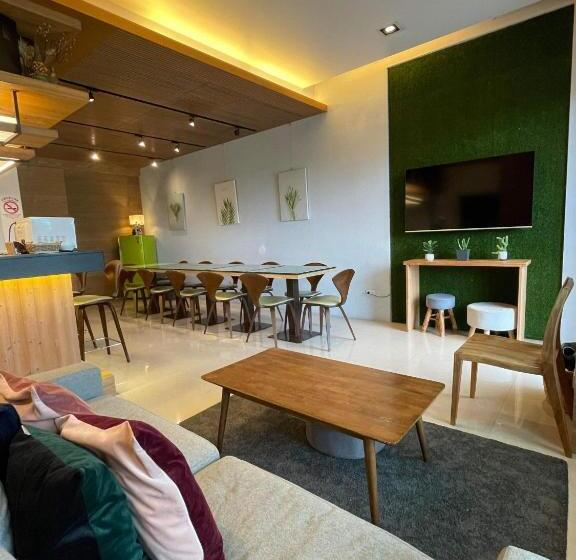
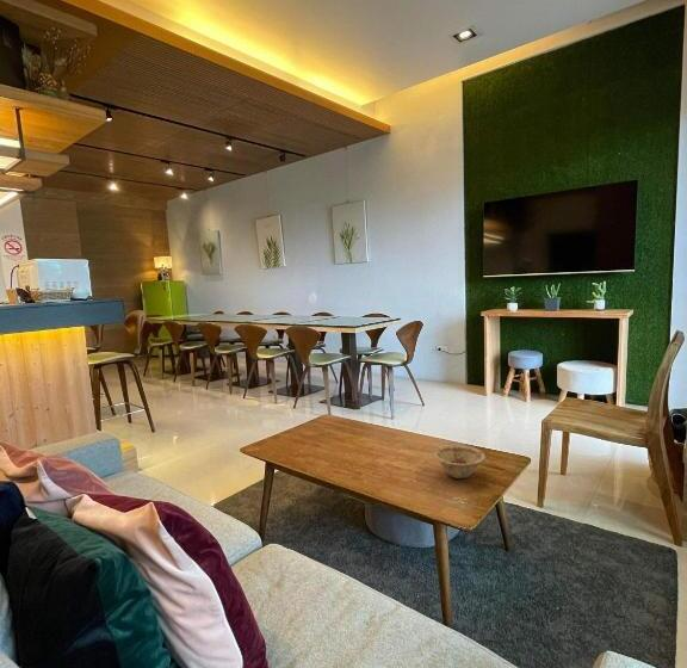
+ dish [433,445,487,480]
